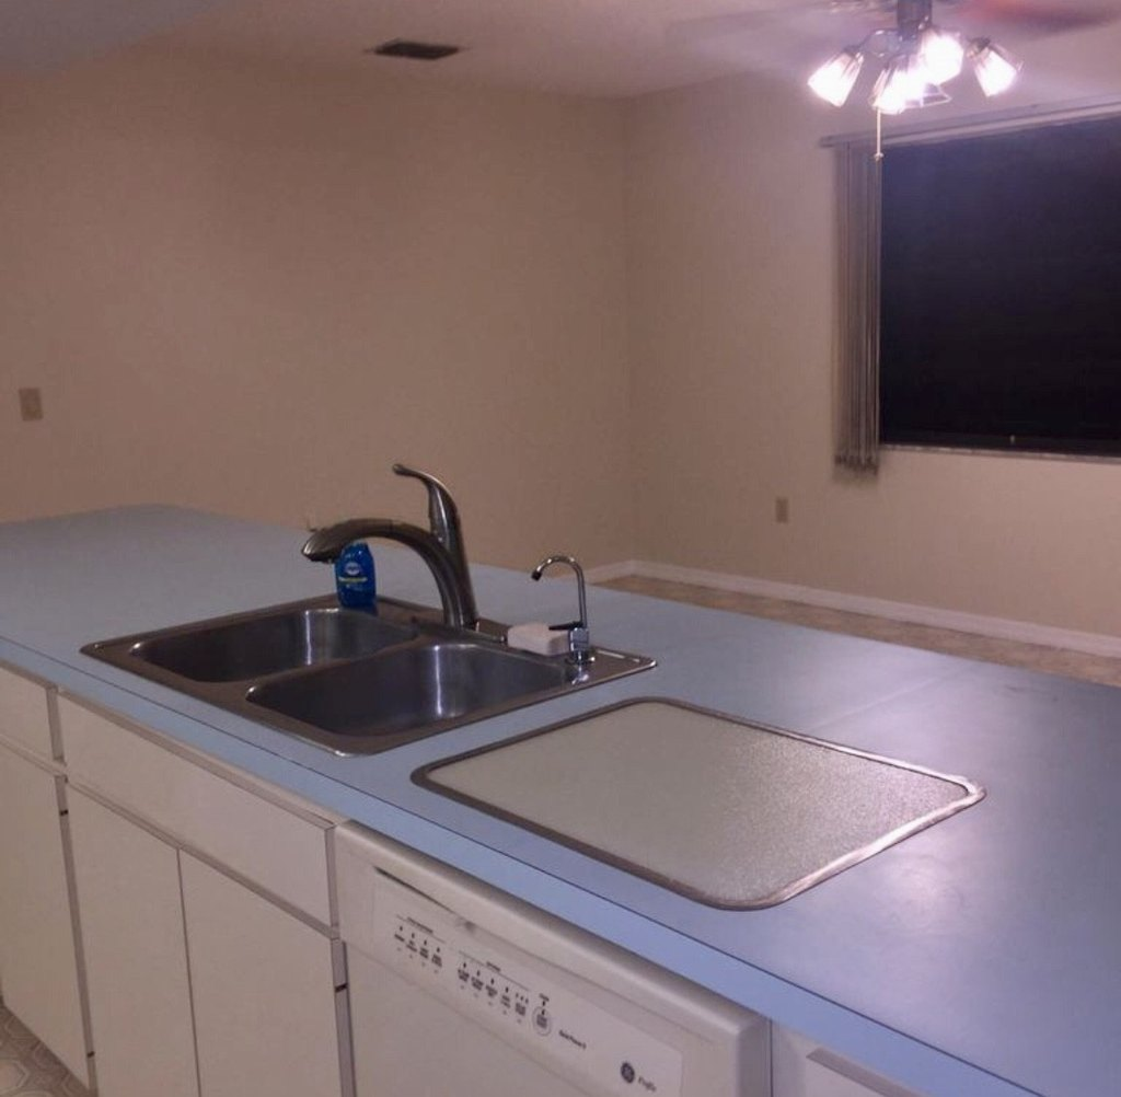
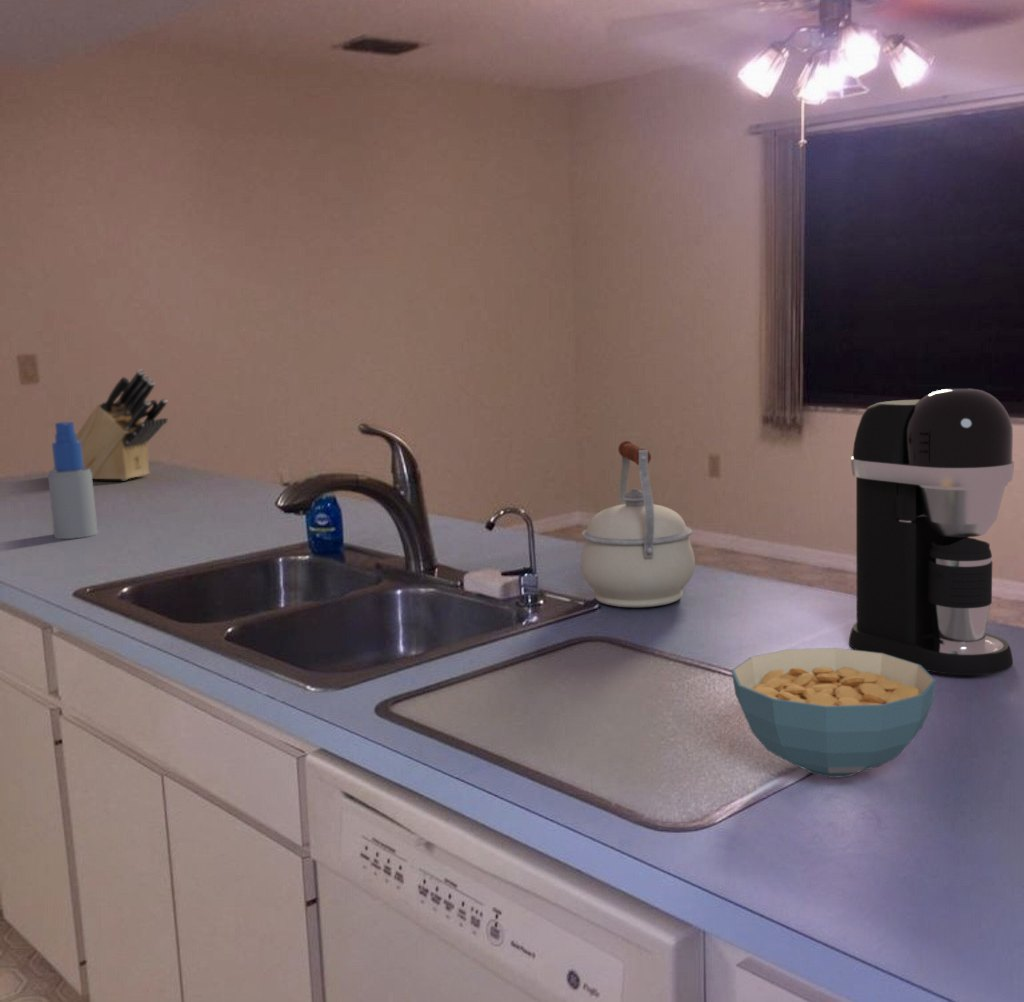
+ knife block [51,368,168,481]
+ kettle [580,440,696,608]
+ cereal bowl [731,647,937,778]
+ spray bottle [47,421,99,540]
+ coffee maker [848,387,1015,676]
